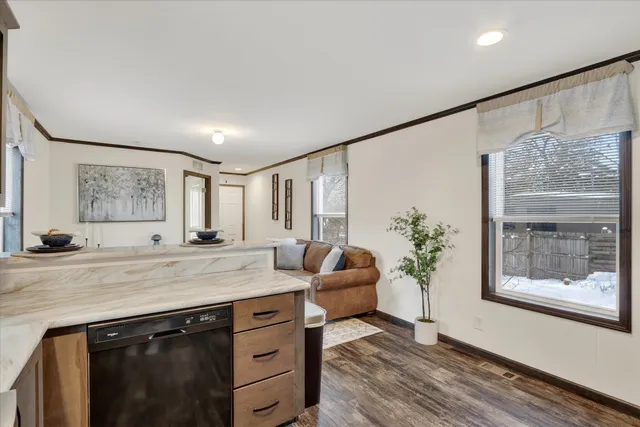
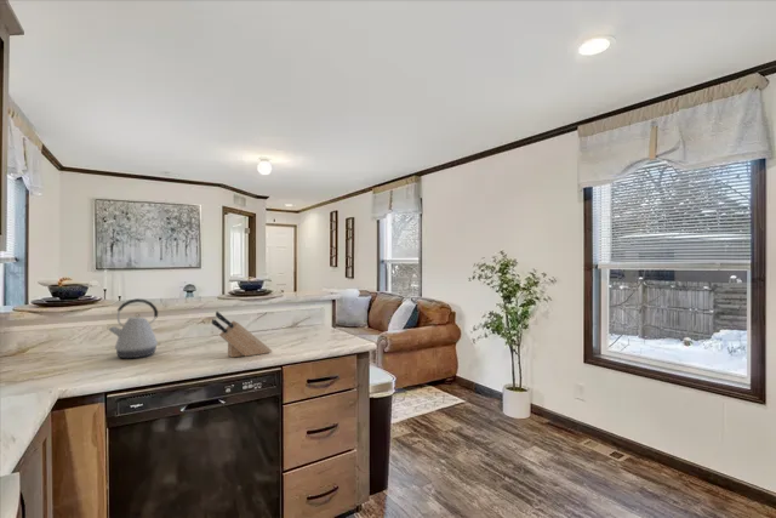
+ kettle [107,297,162,359]
+ knife block [211,311,273,359]
